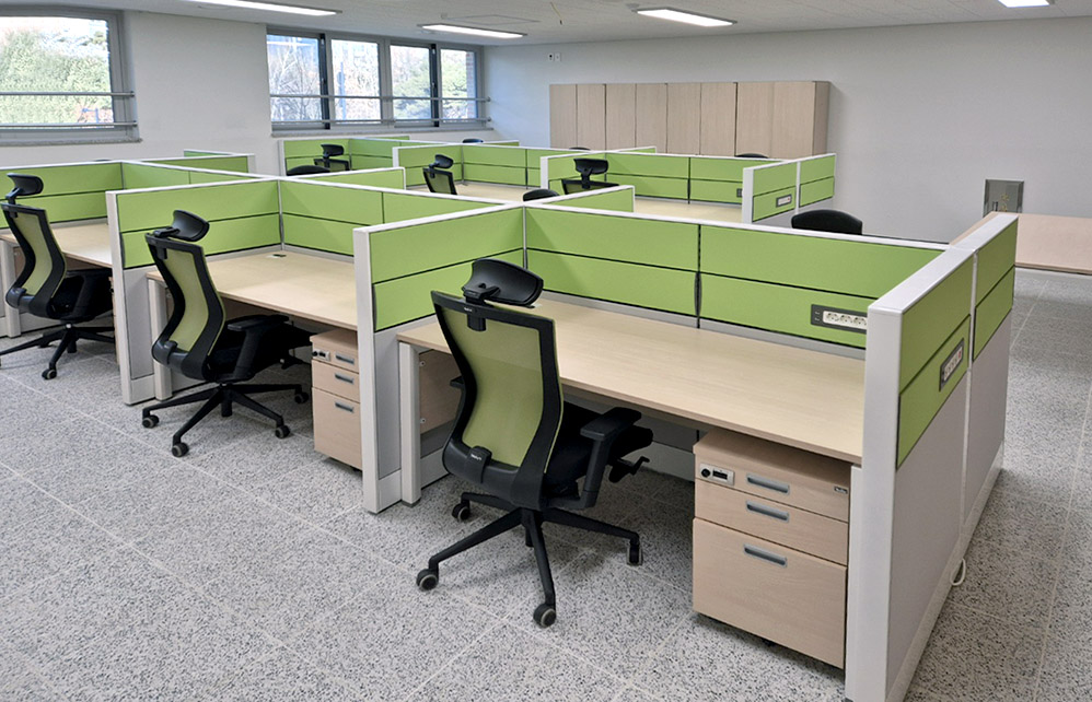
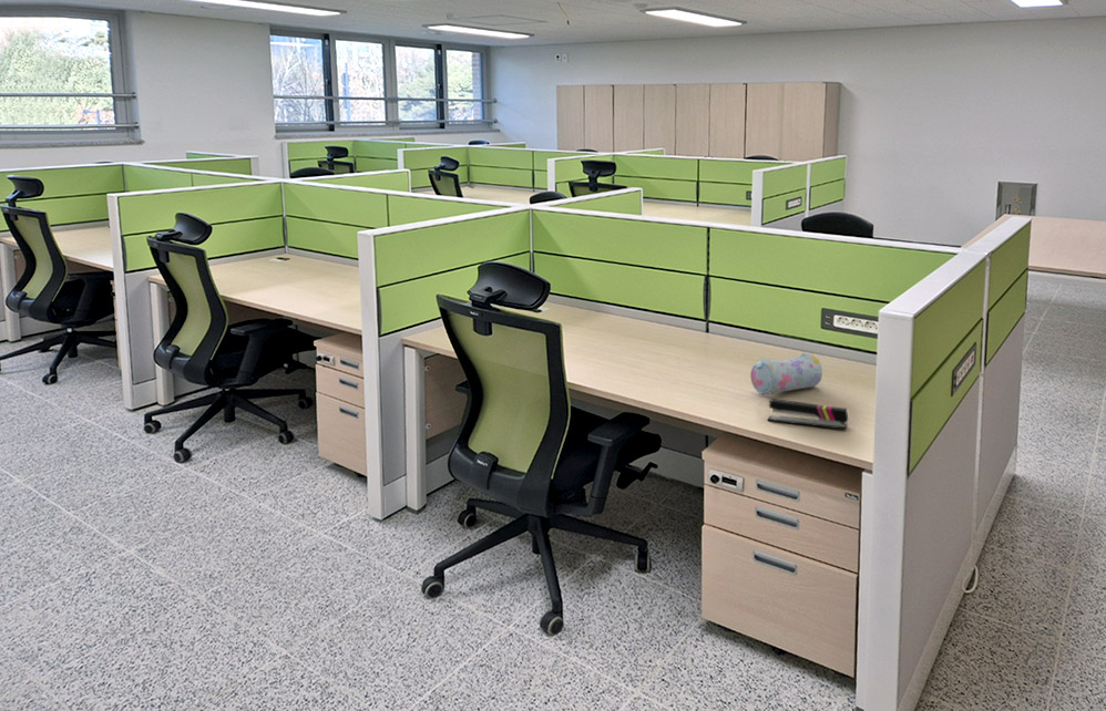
+ pencil case [749,352,823,395]
+ stapler [767,398,849,430]
